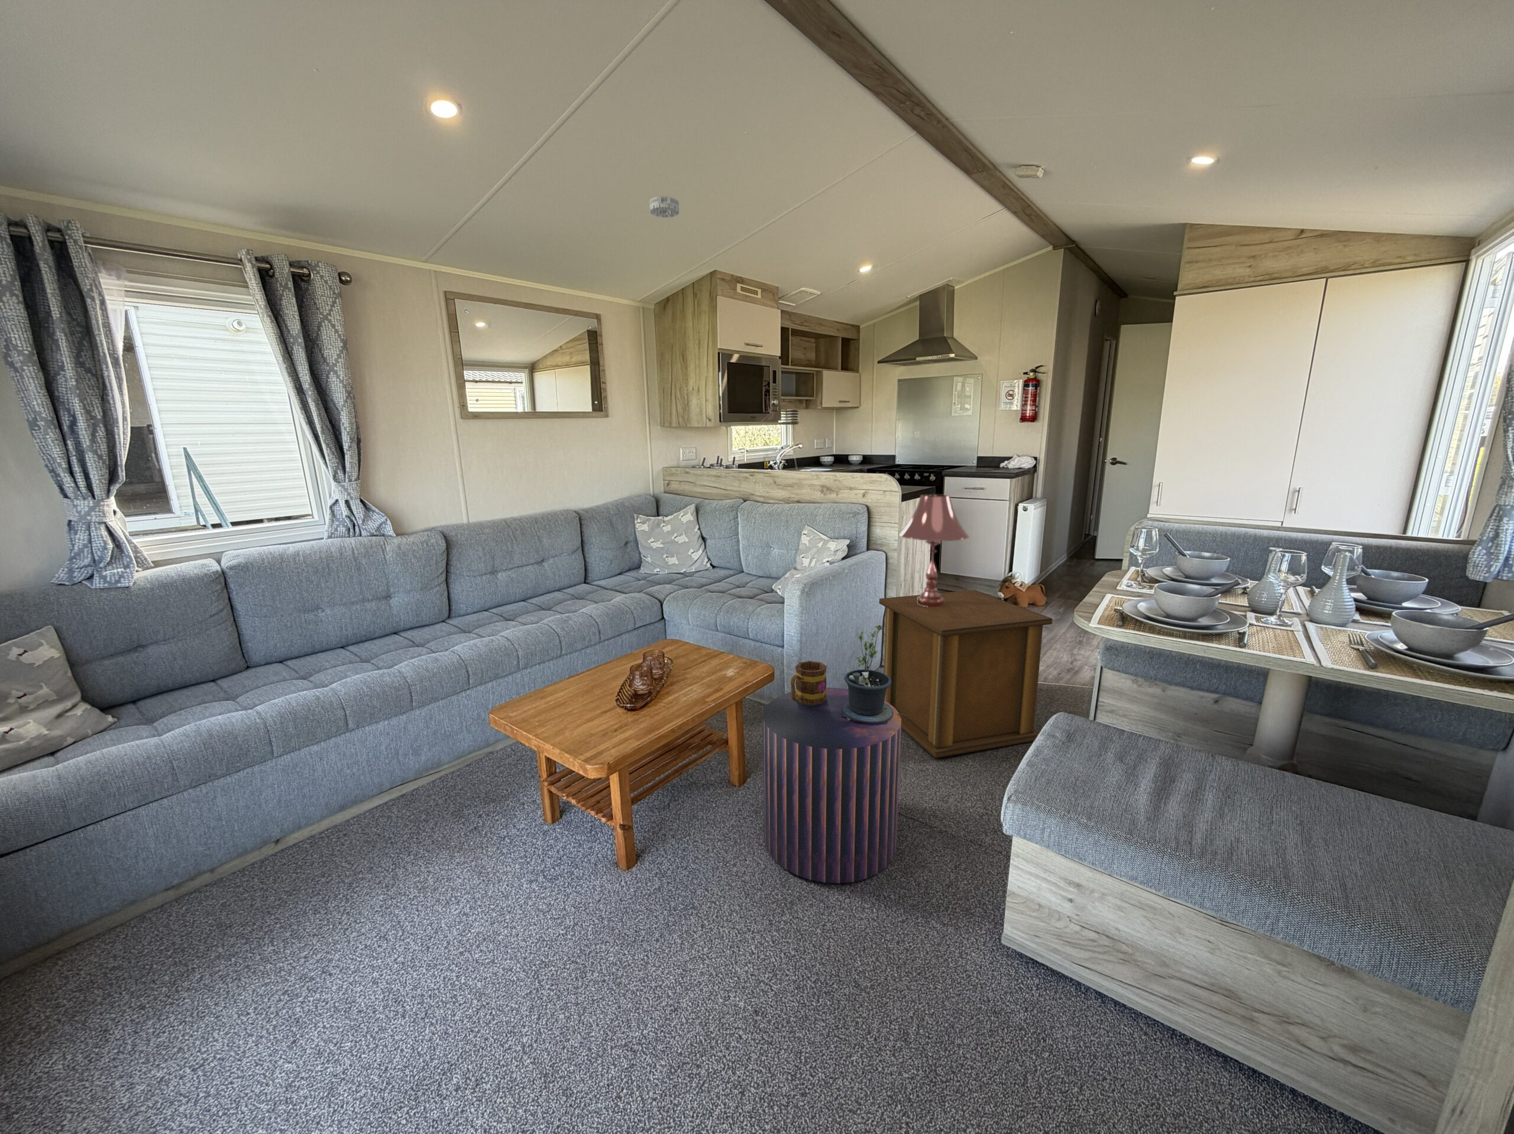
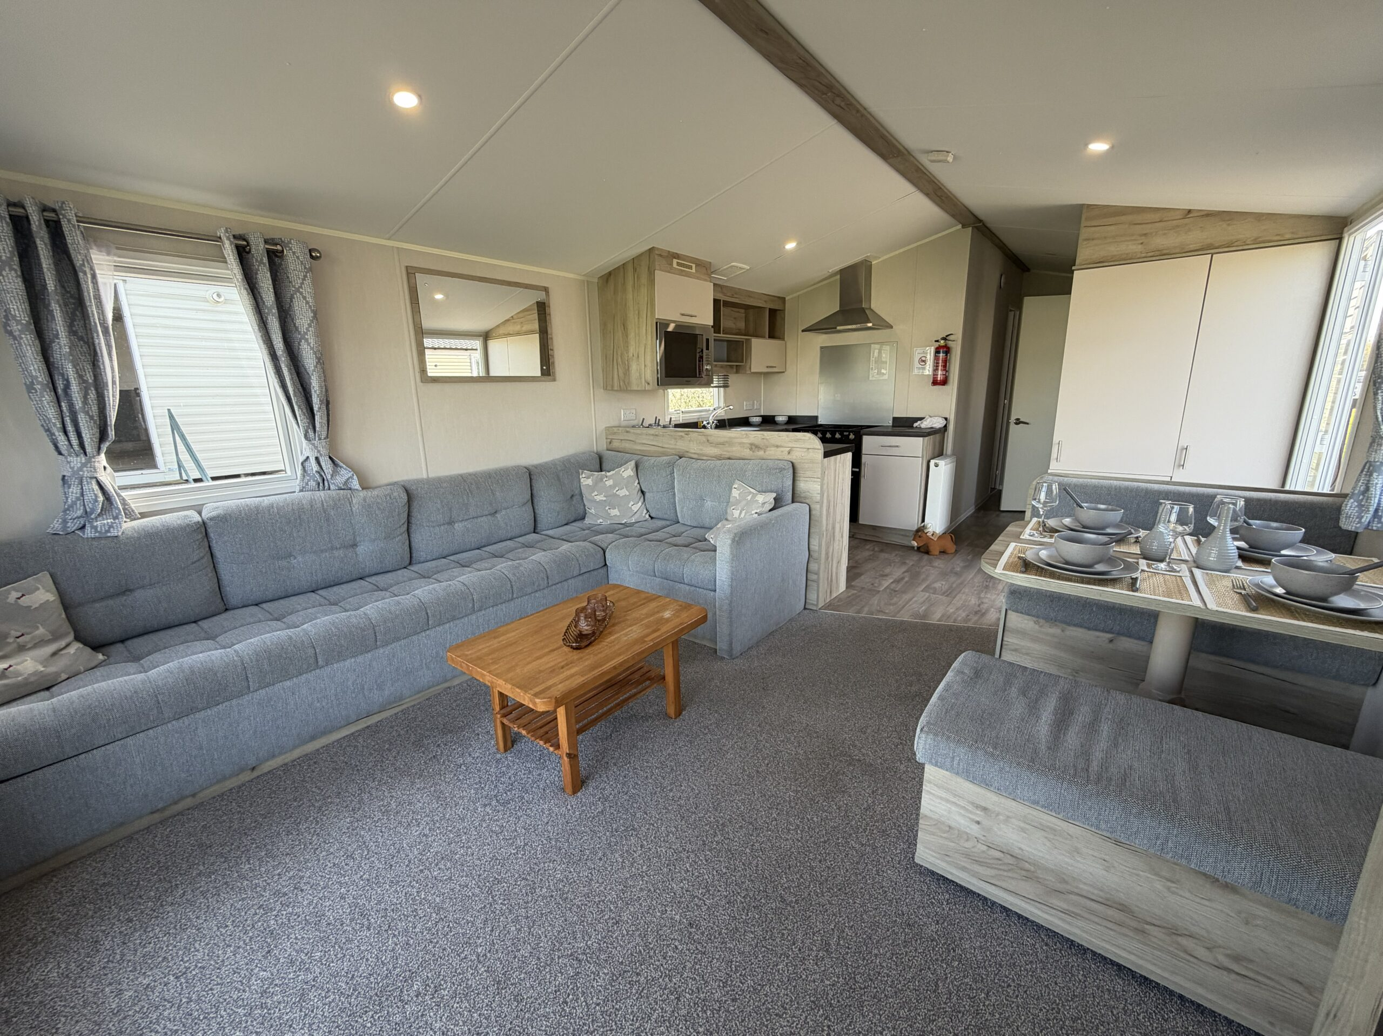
- mug [790,660,827,705]
- stool [762,687,901,884]
- potted plant [842,624,907,724]
- smoke detector [649,195,680,218]
- table lamp [899,494,970,608]
- side table [879,590,1054,759]
